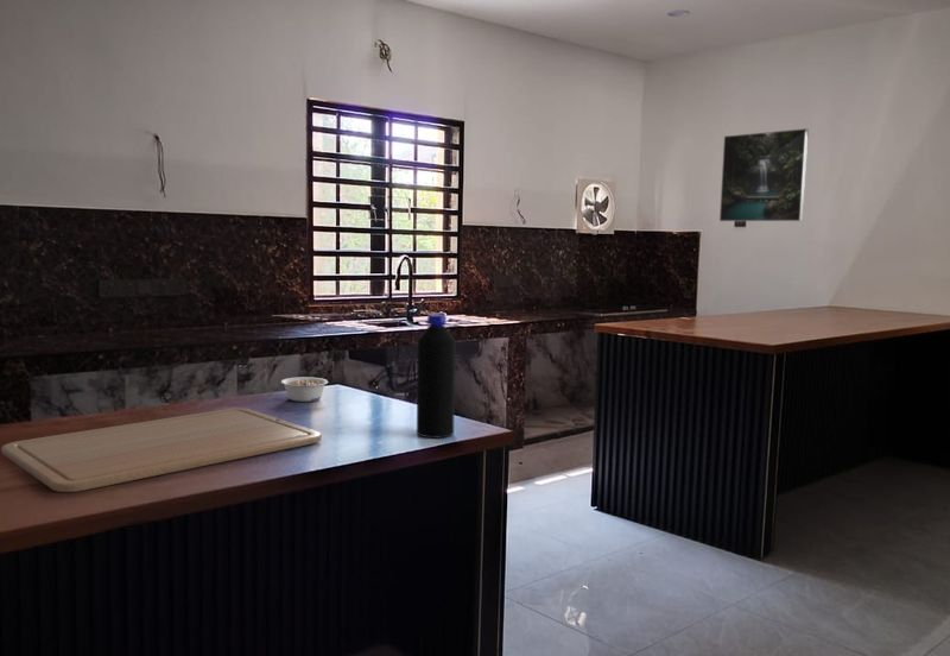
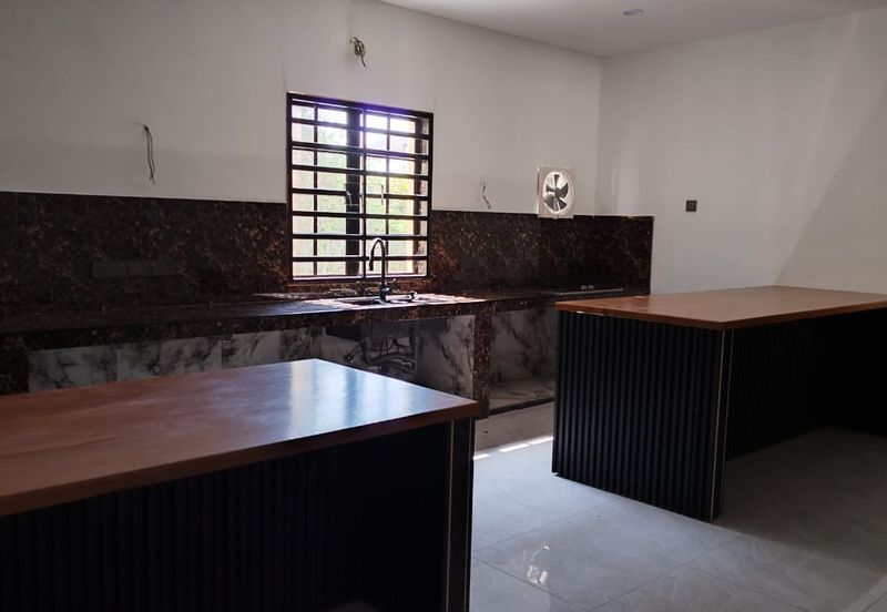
- chopping board [0,406,322,493]
- bottle [416,313,457,439]
- legume [280,376,329,403]
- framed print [718,127,810,222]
